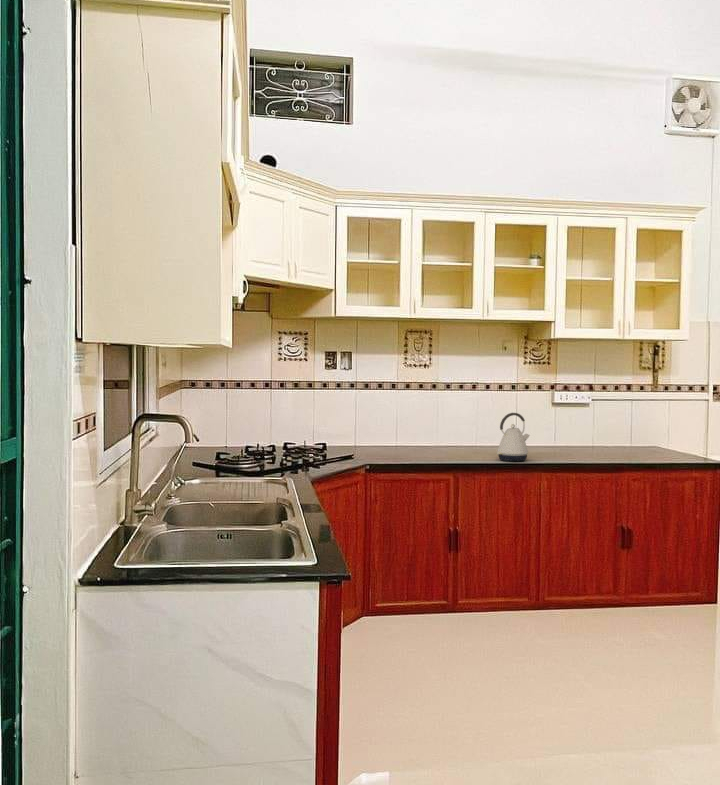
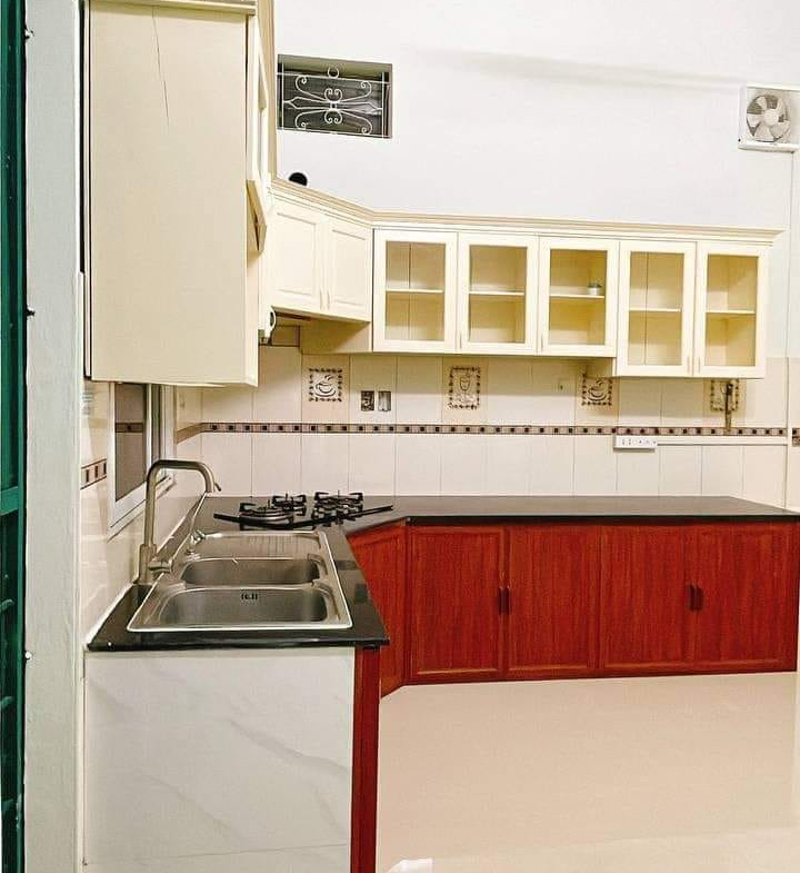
- kettle [496,412,531,462]
